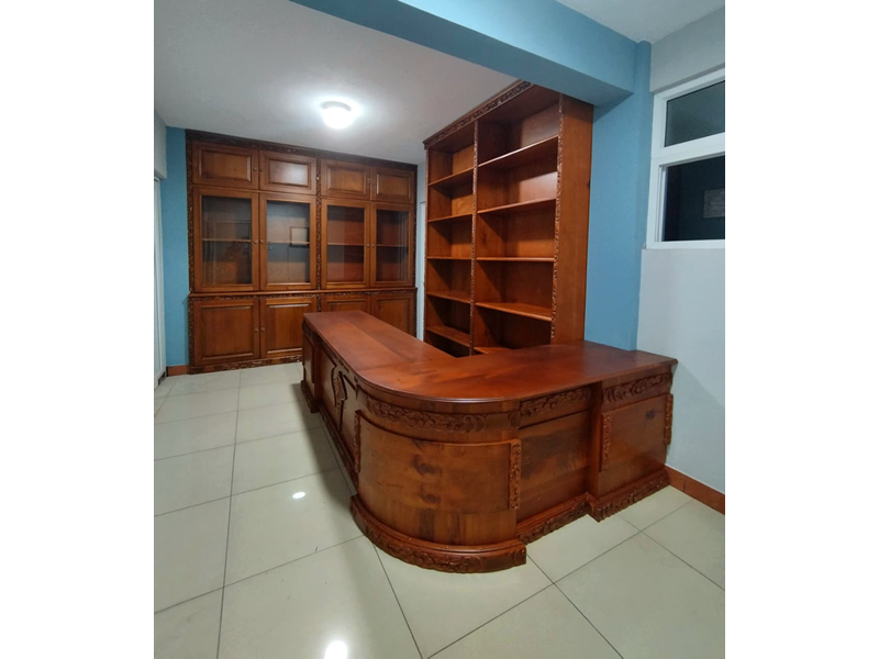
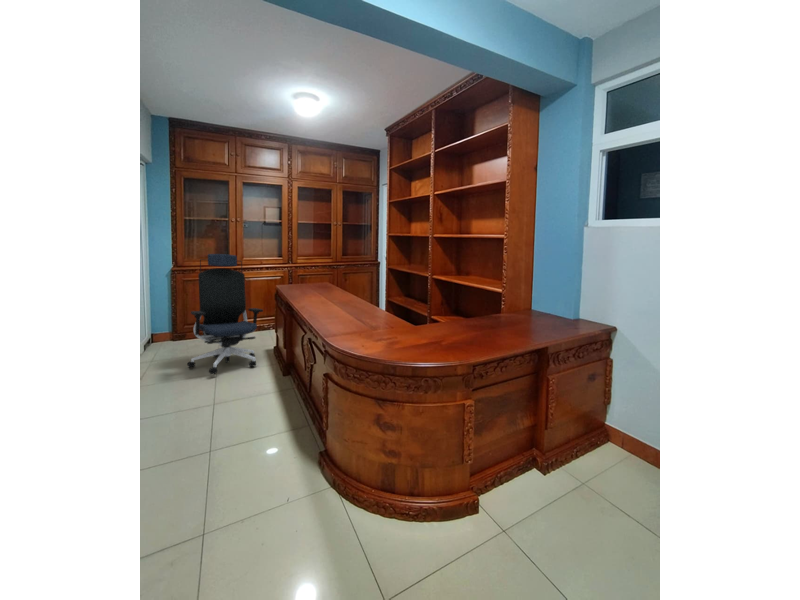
+ office chair [186,253,264,375]
